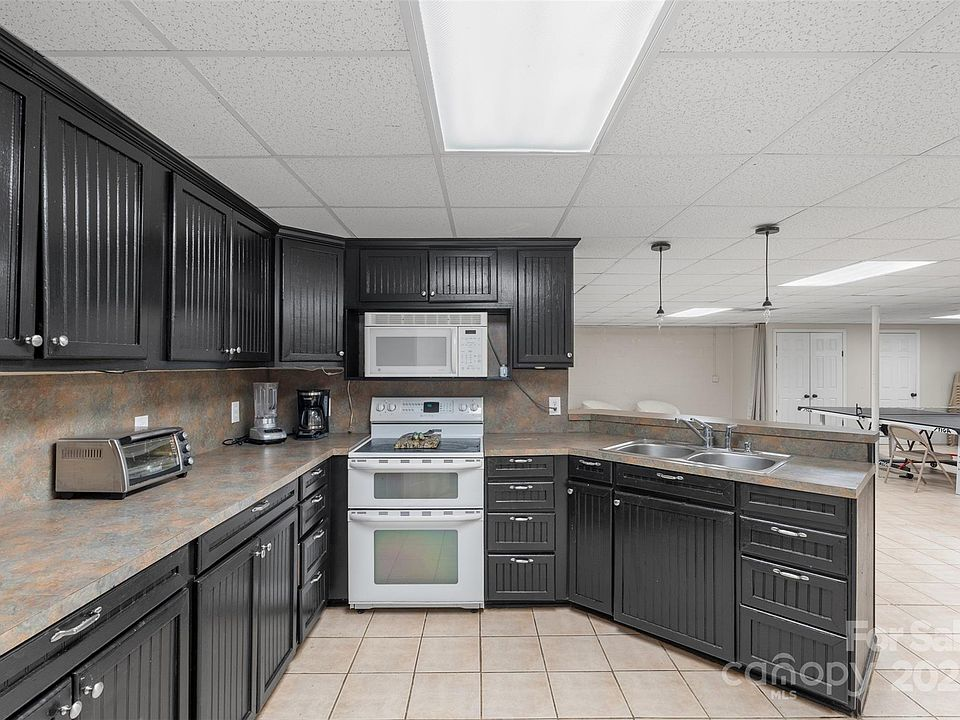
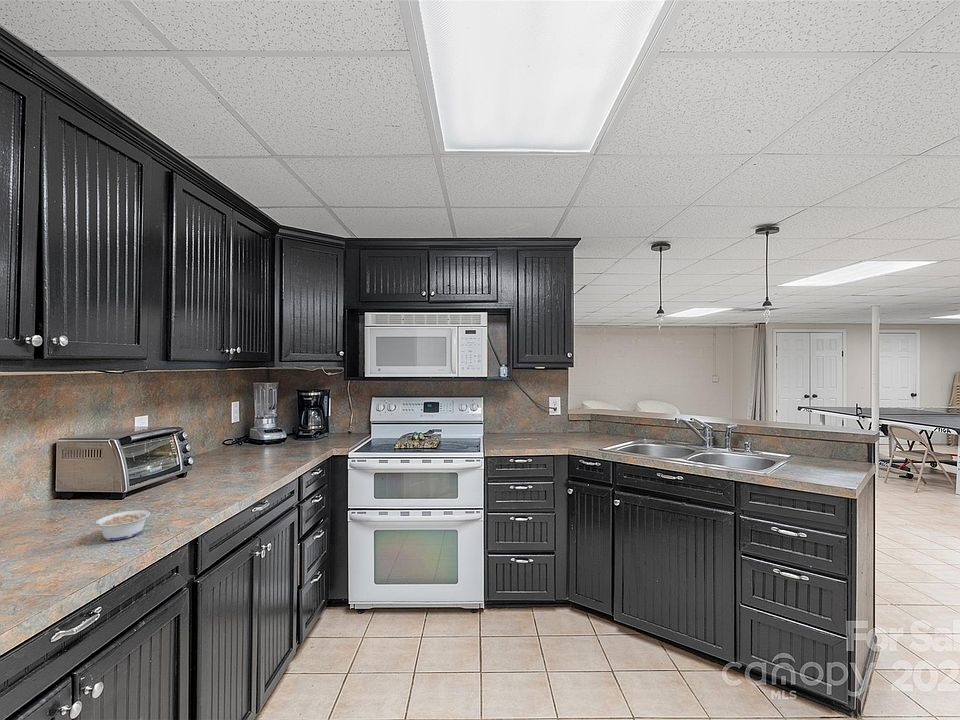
+ legume [85,509,151,541]
